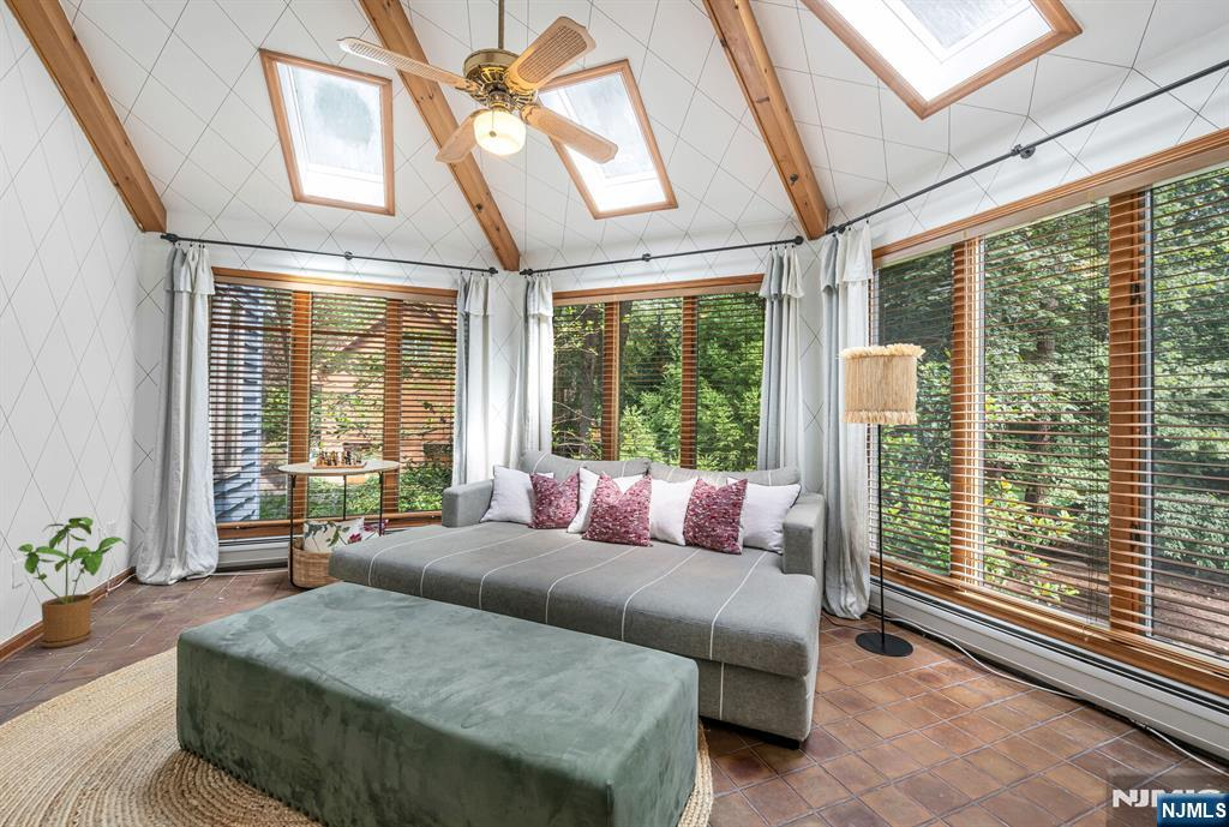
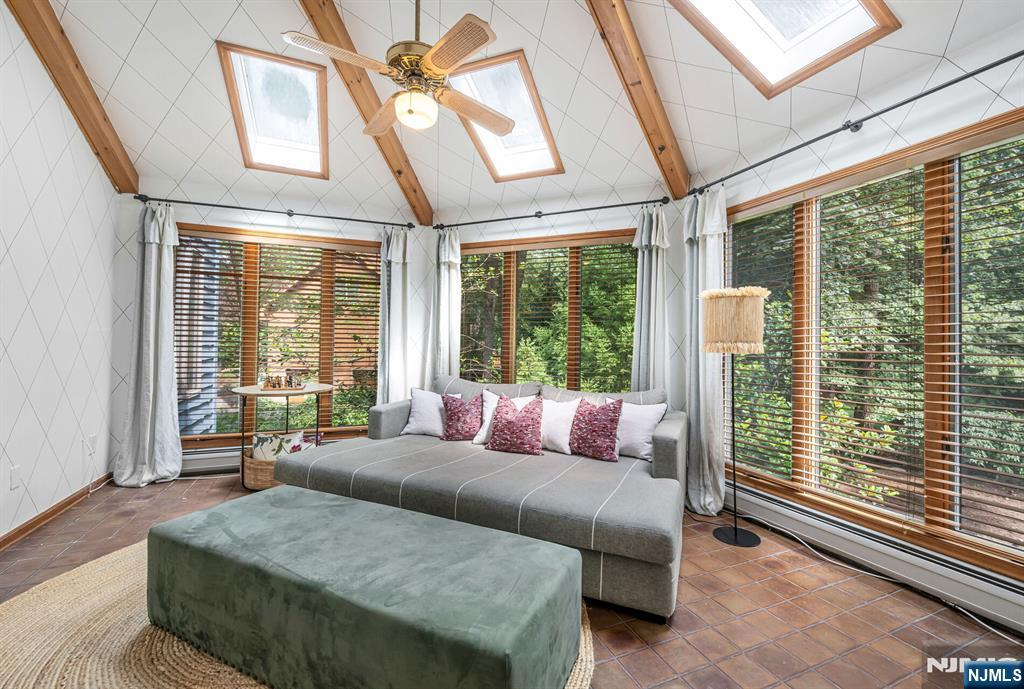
- house plant [17,516,127,648]
